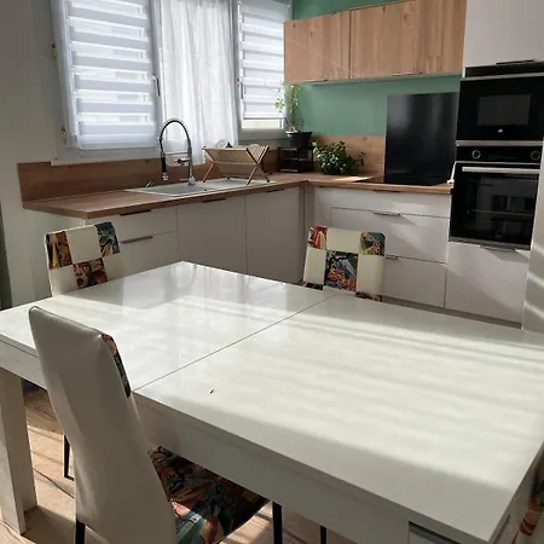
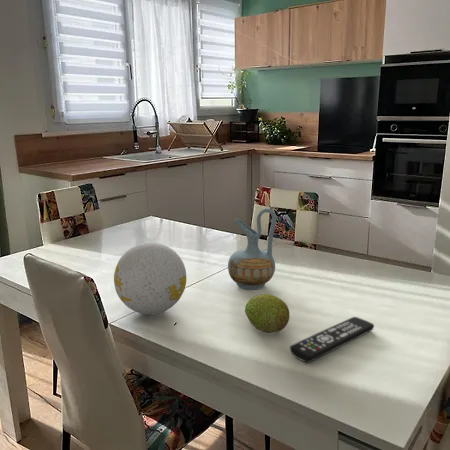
+ decorative ball [113,241,187,315]
+ remote control [289,316,375,363]
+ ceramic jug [227,207,277,291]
+ fruit [244,293,290,334]
